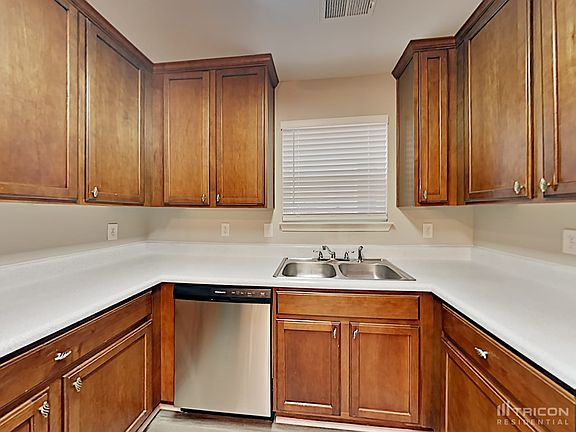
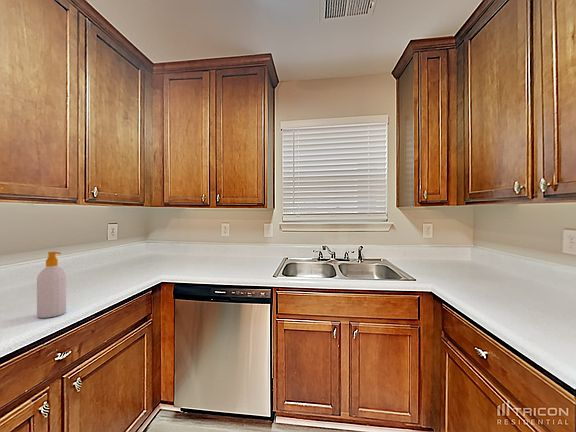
+ soap bottle [36,251,67,319]
